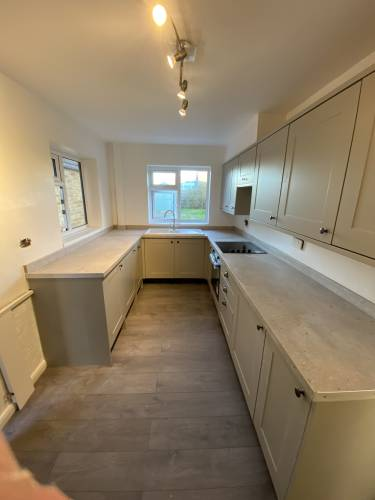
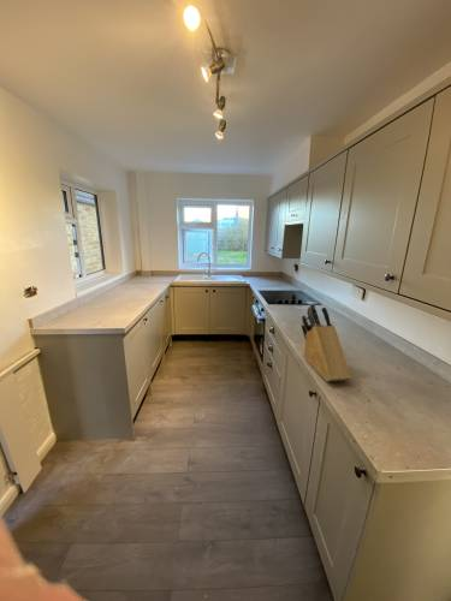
+ knife block [301,303,352,382]
